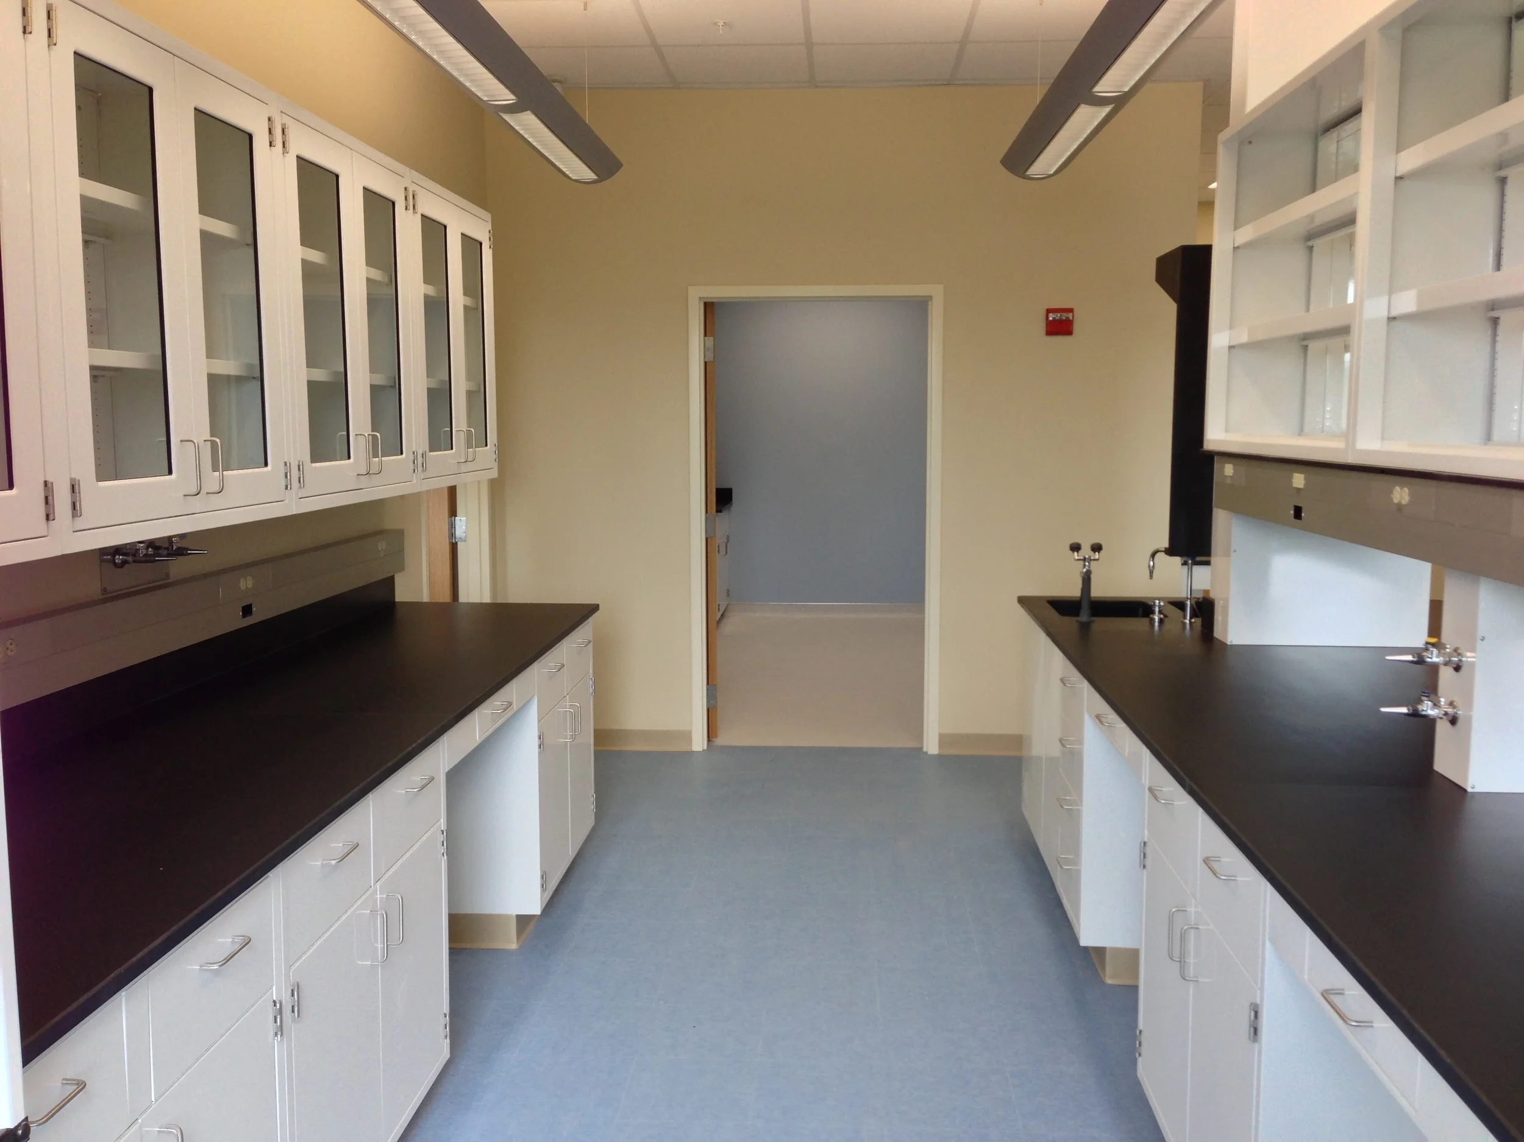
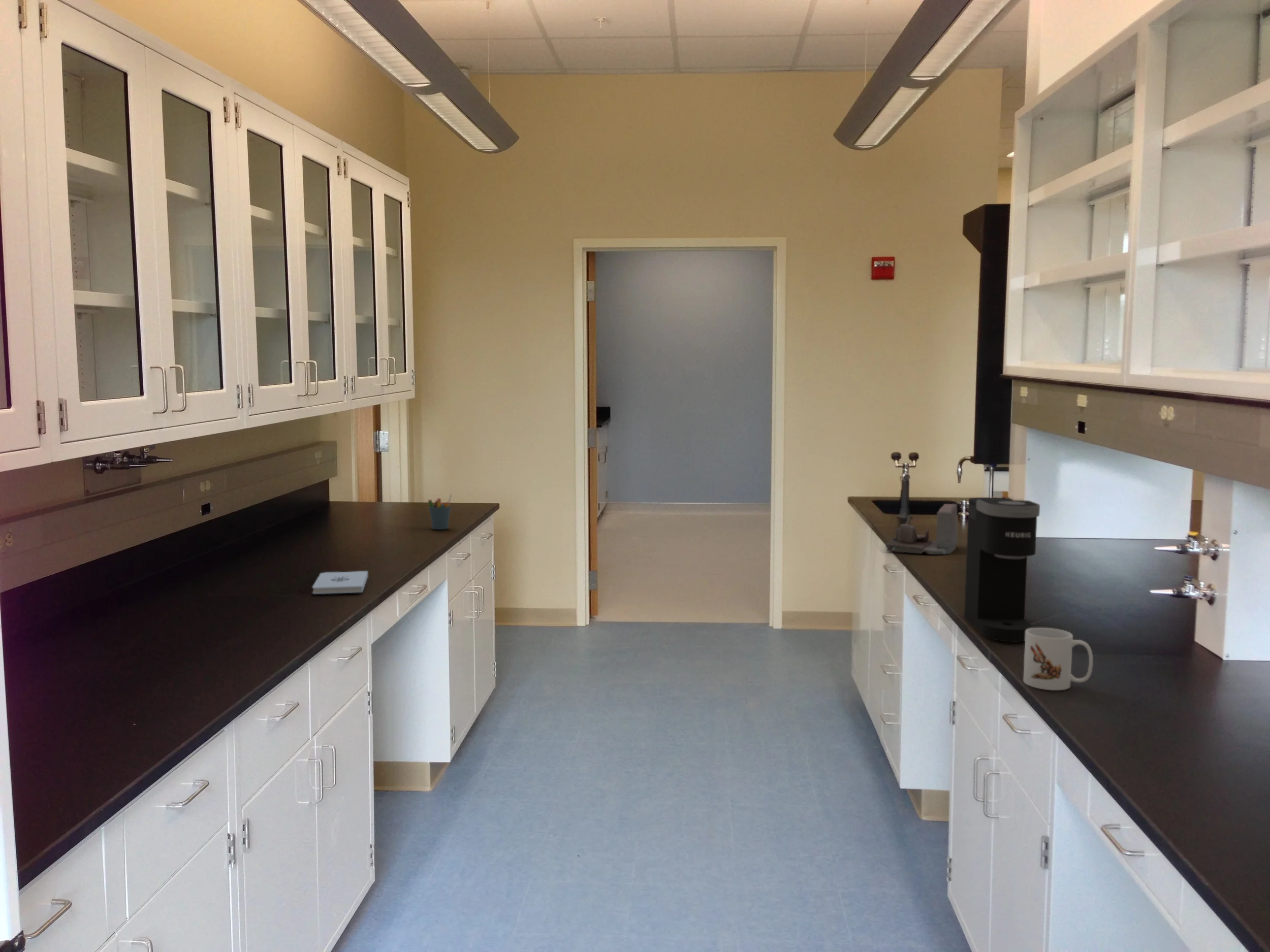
+ coffee maker [964,497,1040,642]
+ chair [885,503,958,555]
+ pen holder [427,494,452,530]
+ notepad [312,571,368,595]
+ mug [1023,627,1093,691]
